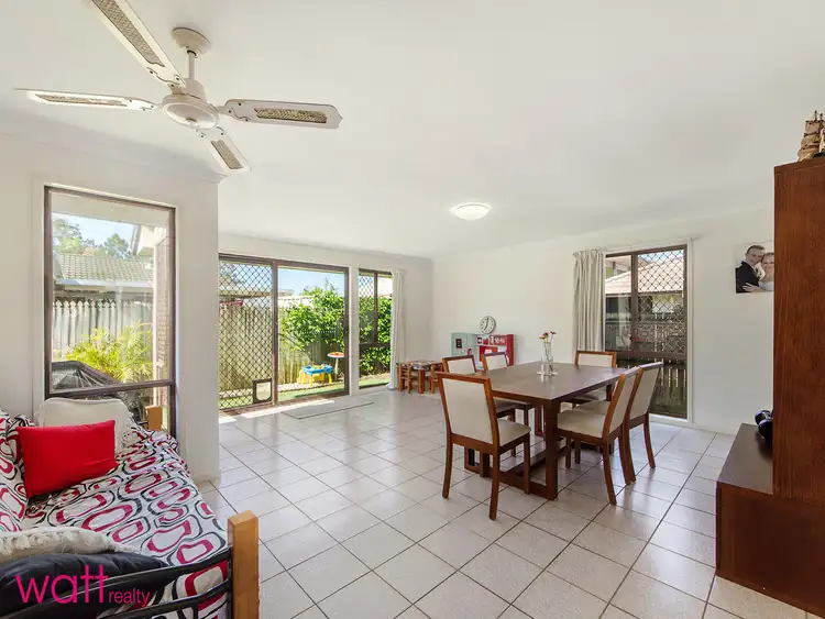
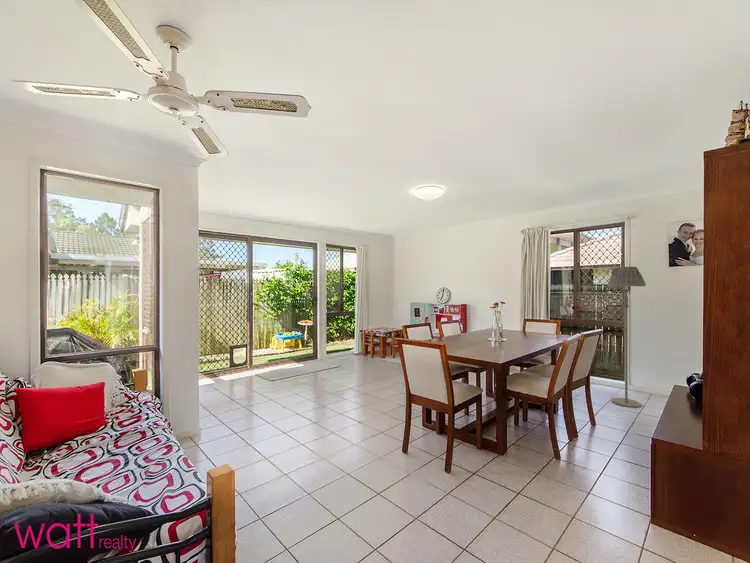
+ floor lamp [607,266,647,409]
